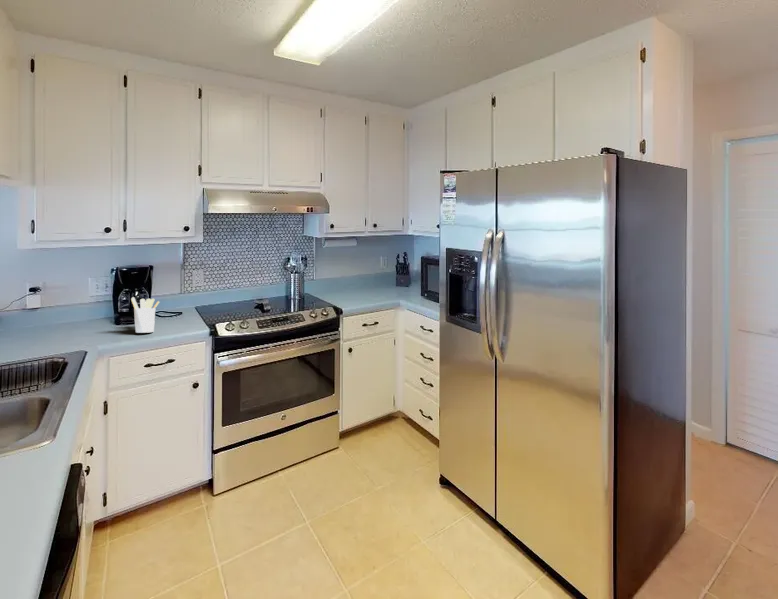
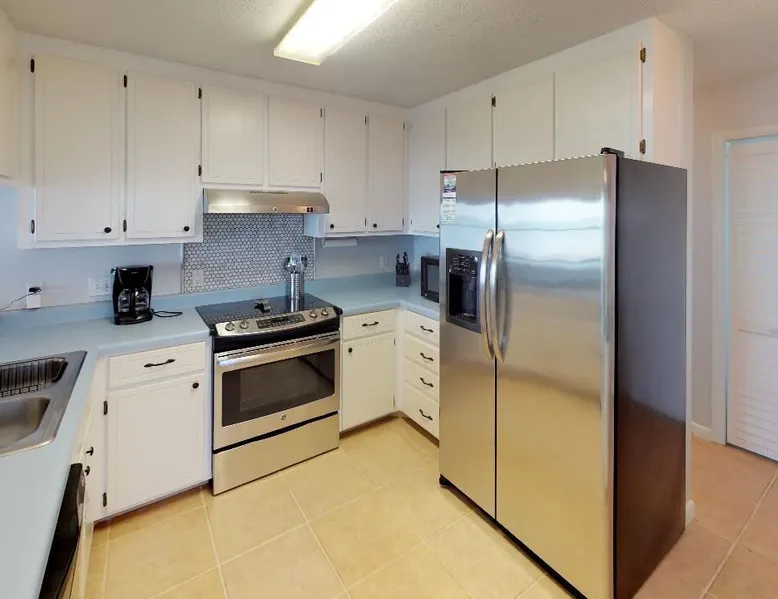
- utensil holder [130,296,160,334]
